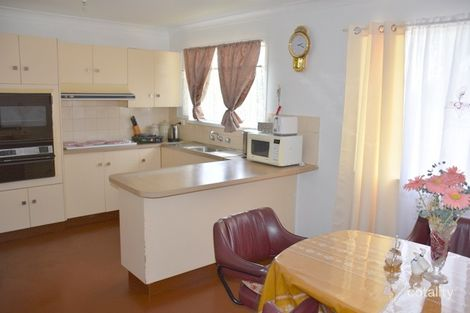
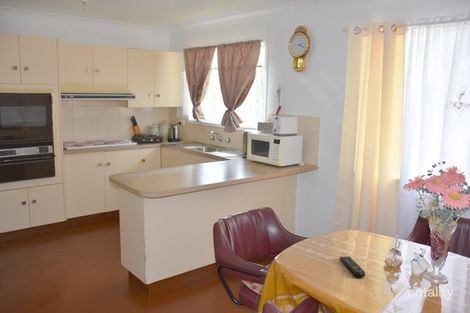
+ remote control [339,256,366,278]
